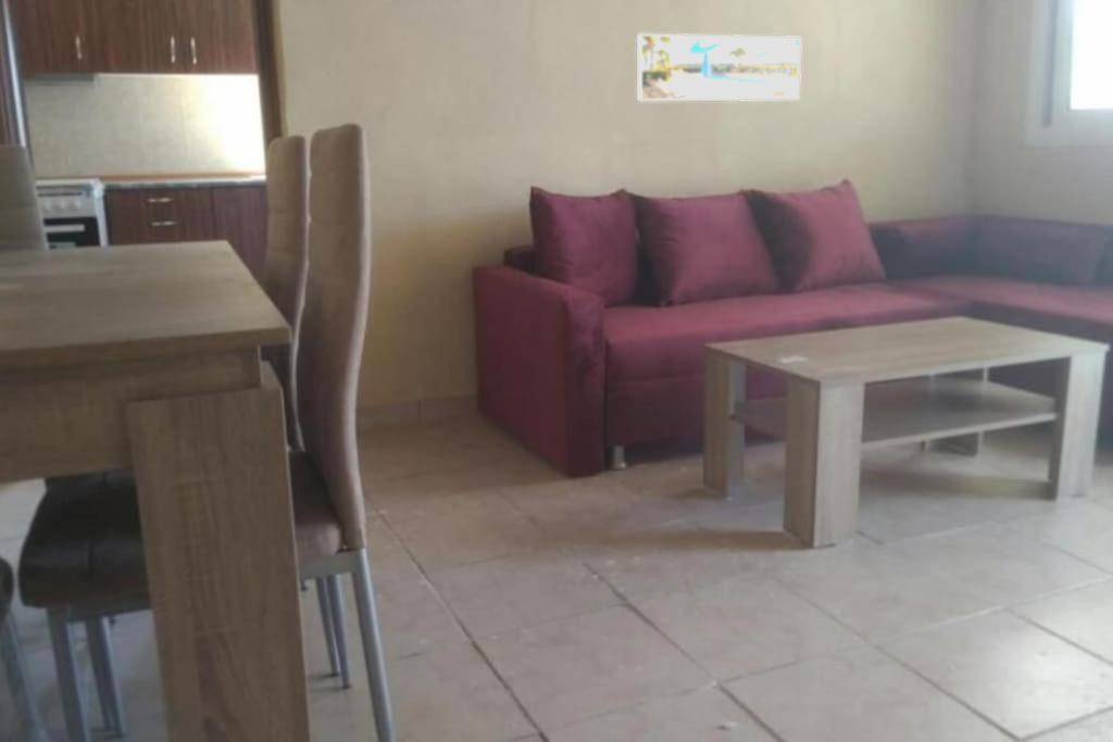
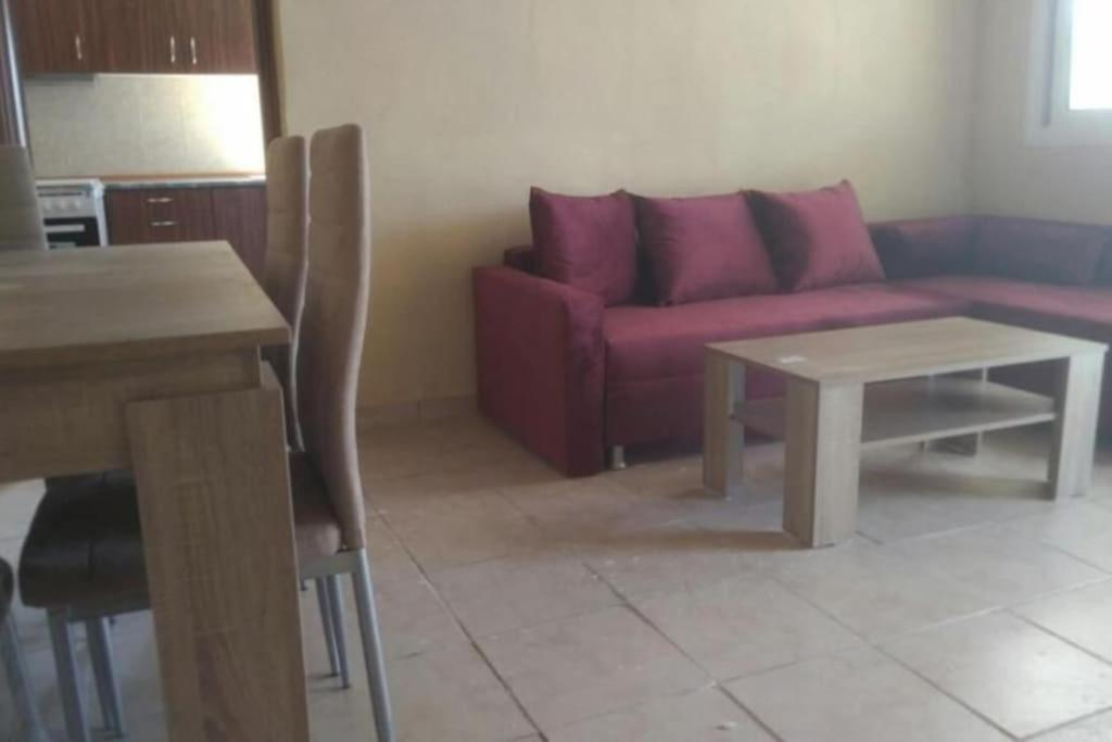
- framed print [636,33,803,102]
